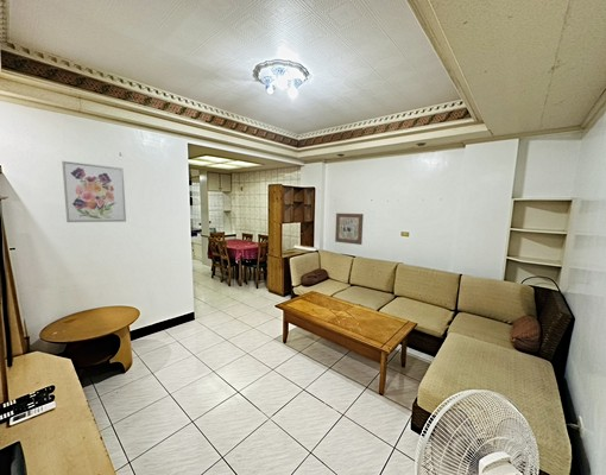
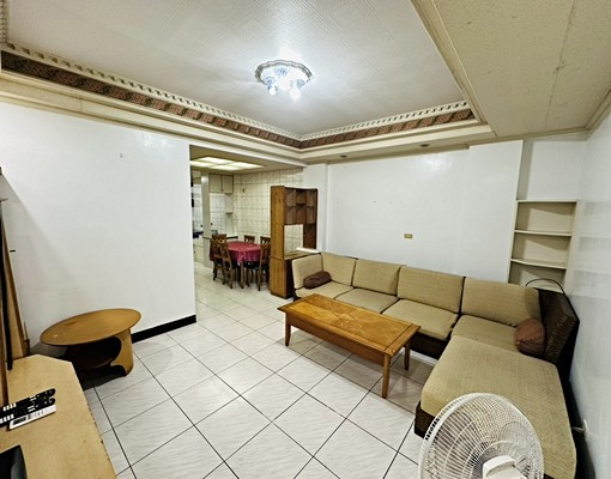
- wall art [334,213,365,246]
- wall art [61,160,127,223]
